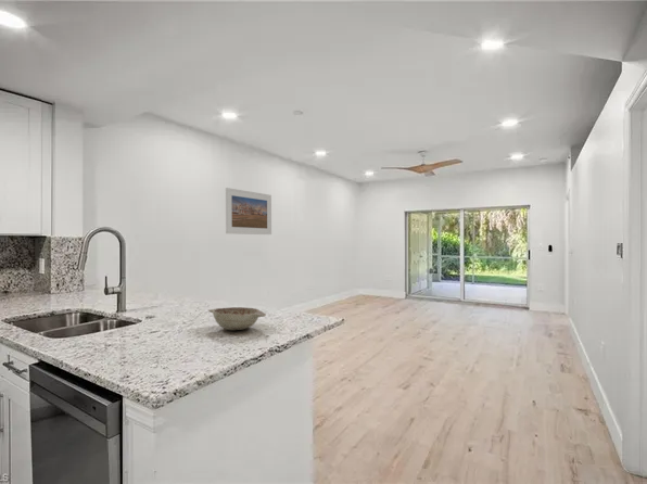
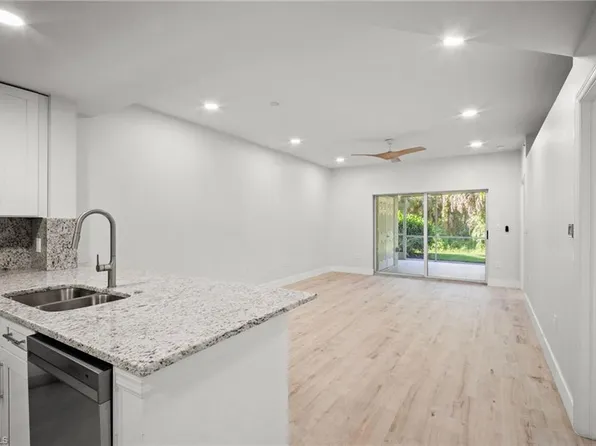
- decorative bowl [207,306,267,331]
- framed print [225,187,272,235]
